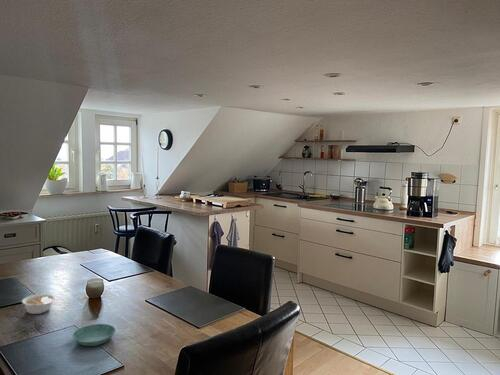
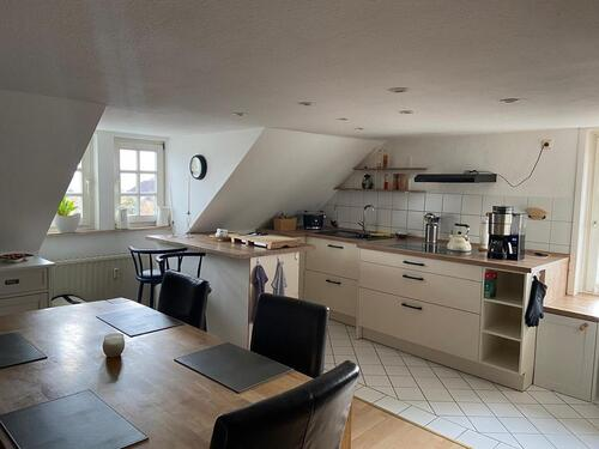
- legume [21,293,56,315]
- saucer [72,323,117,347]
